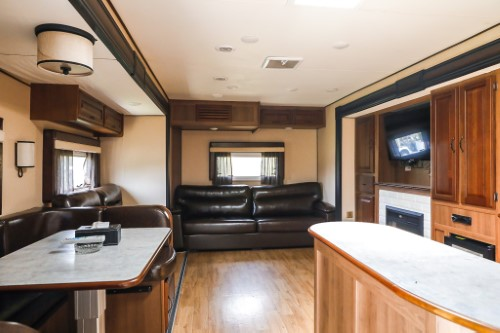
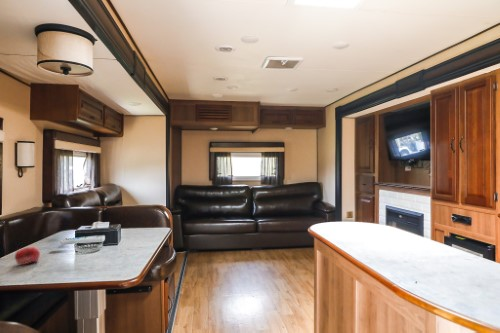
+ fruit [14,246,41,265]
